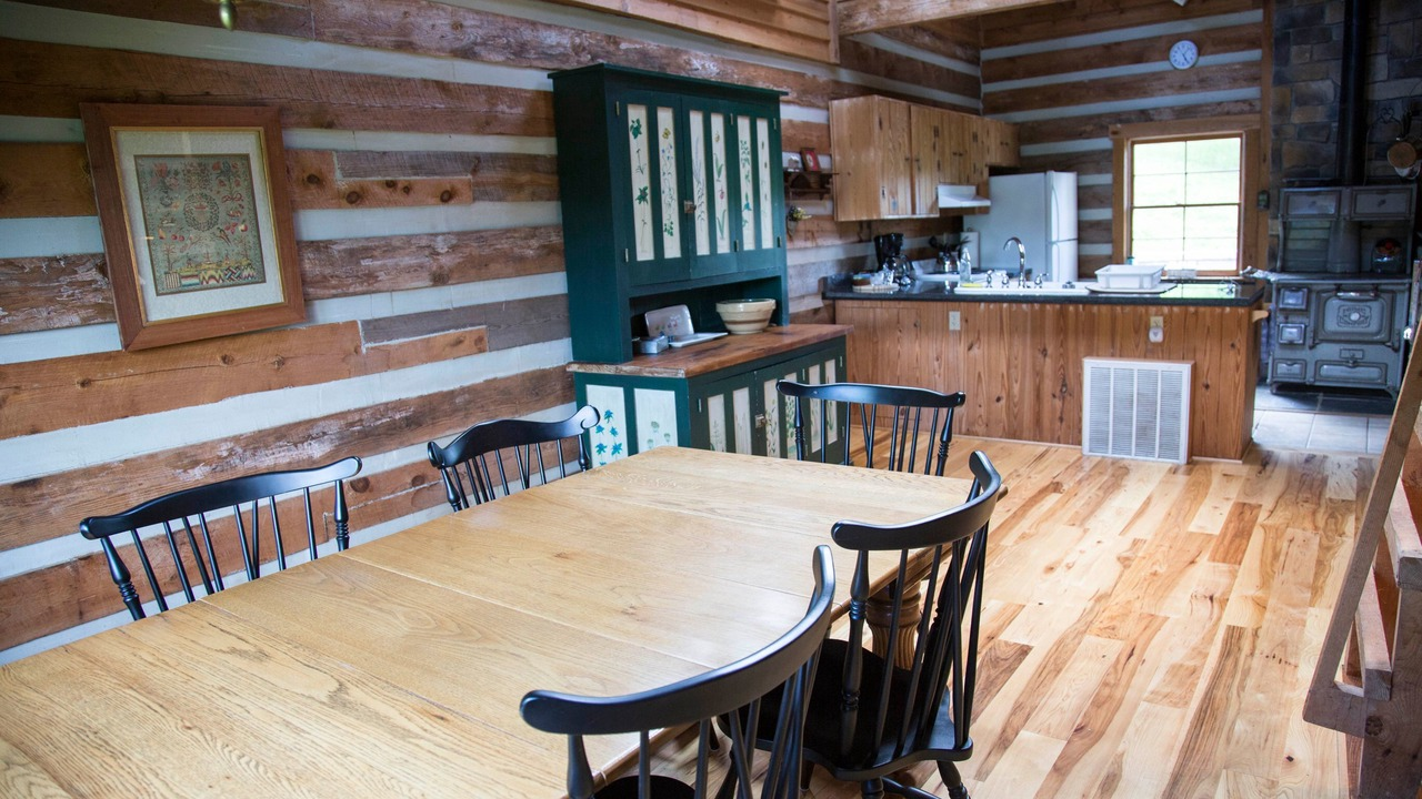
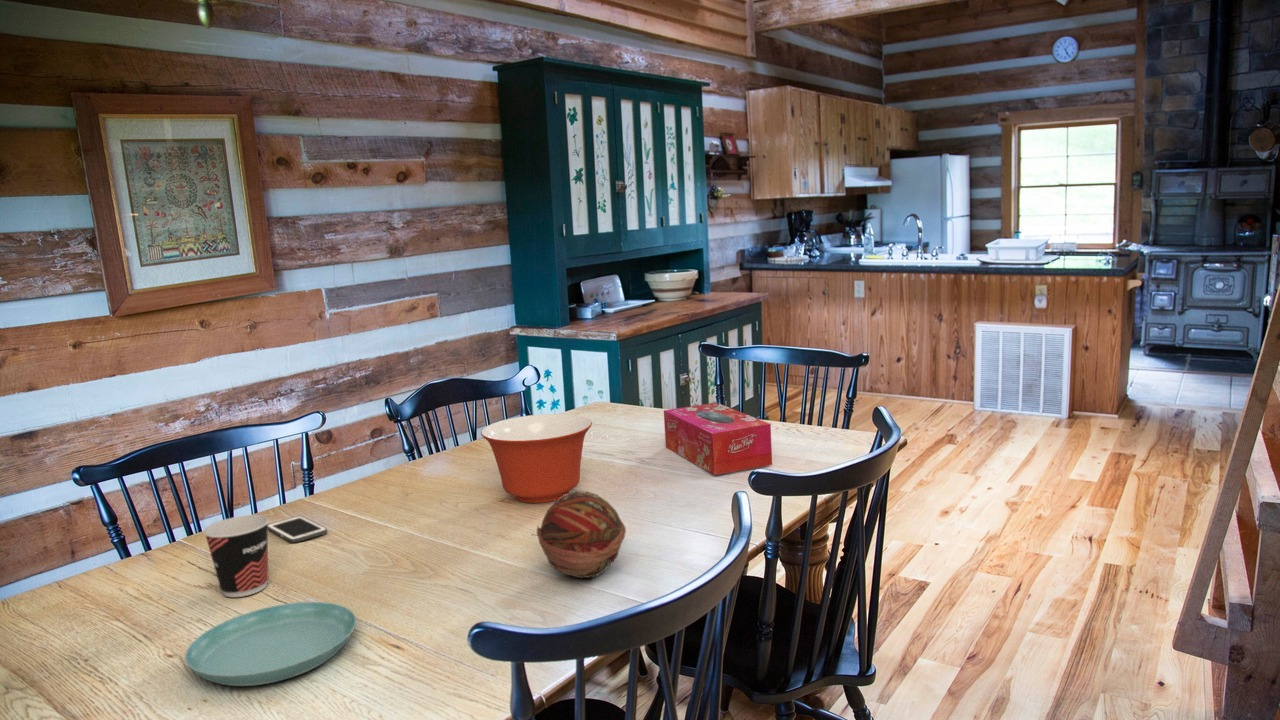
+ tissue box [663,402,773,476]
+ decorative ball [530,490,627,579]
+ saucer [184,601,357,687]
+ mixing bowl [480,413,593,504]
+ cell phone [267,515,328,544]
+ cup [202,514,270,598]
